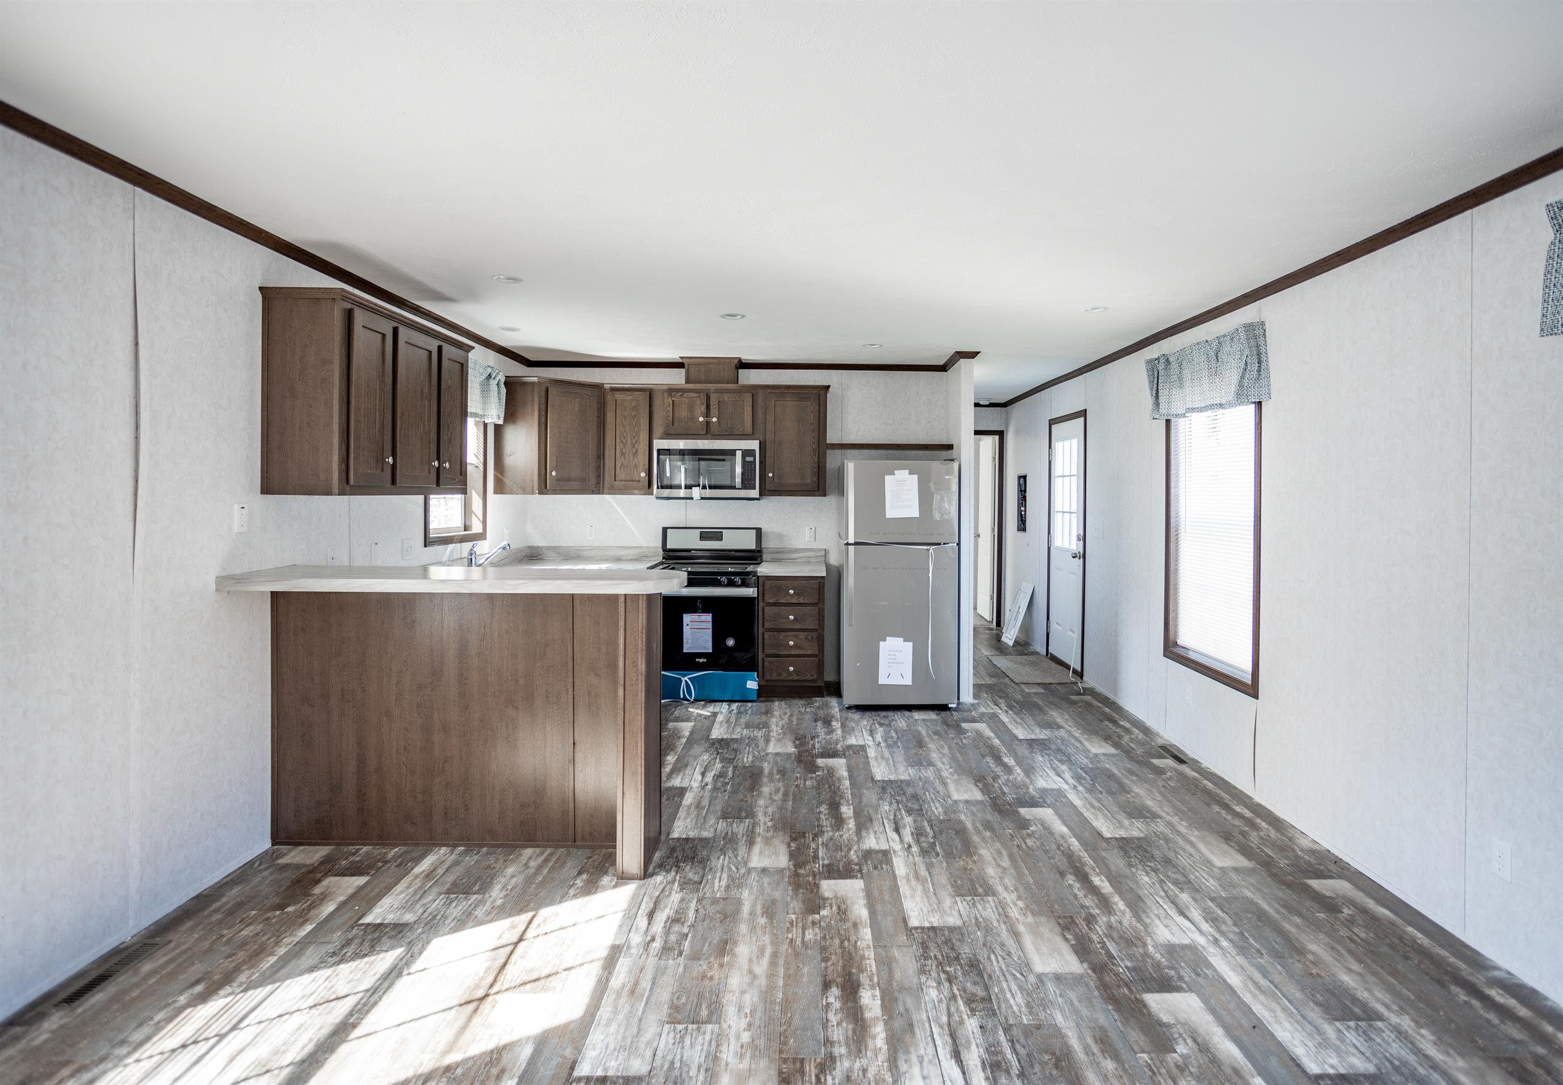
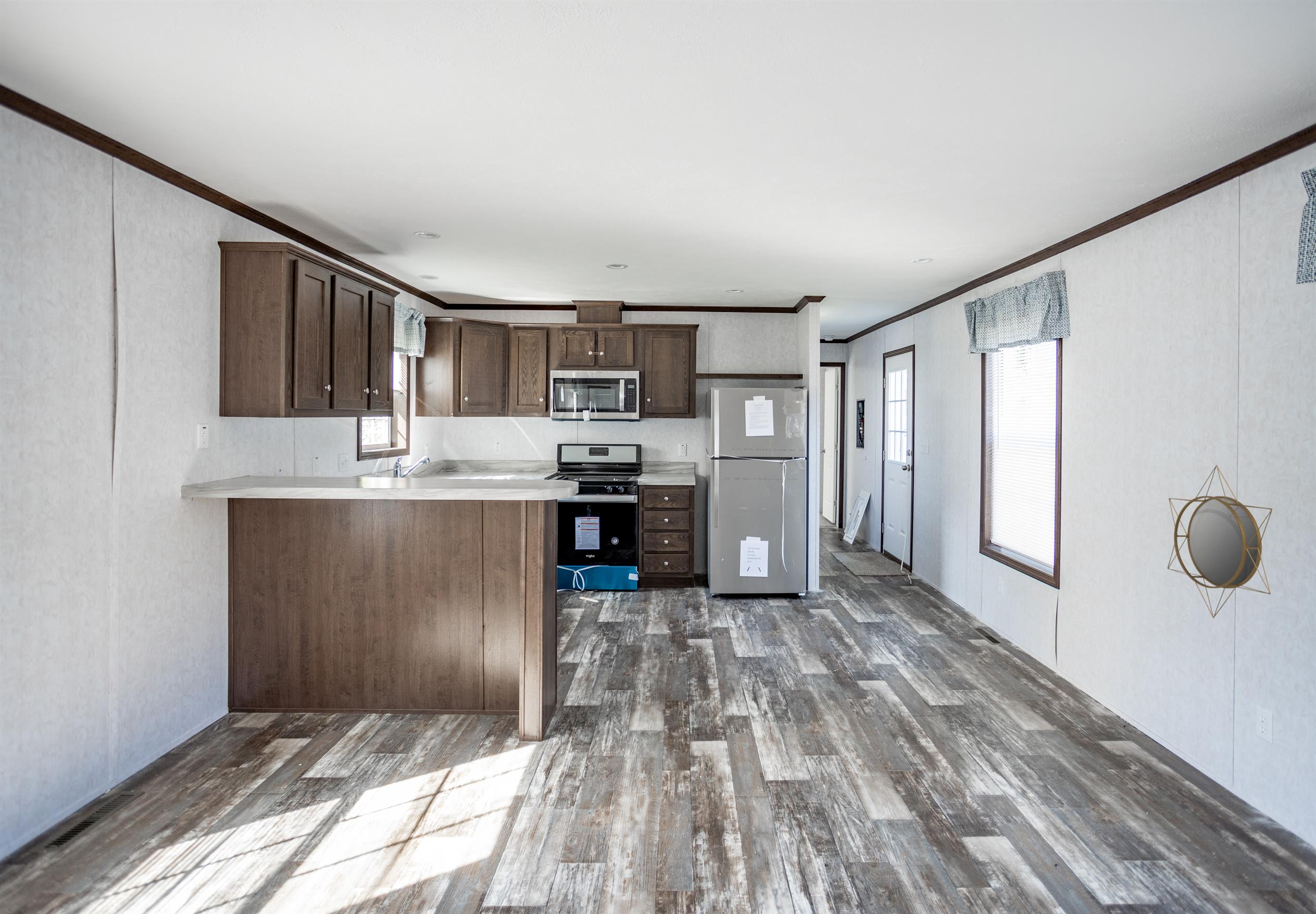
+ home mirror [1167,465,1273,619]
